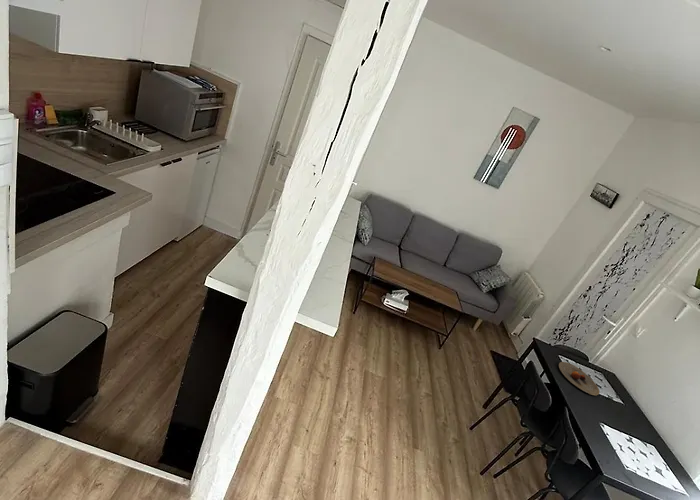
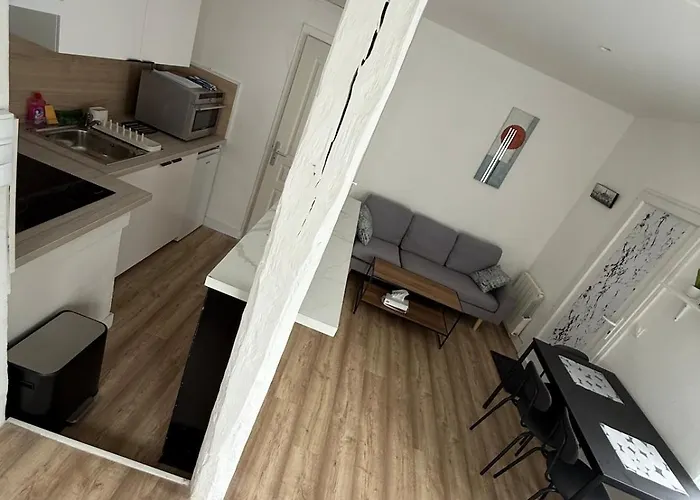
- plate [558,361,600,396]
